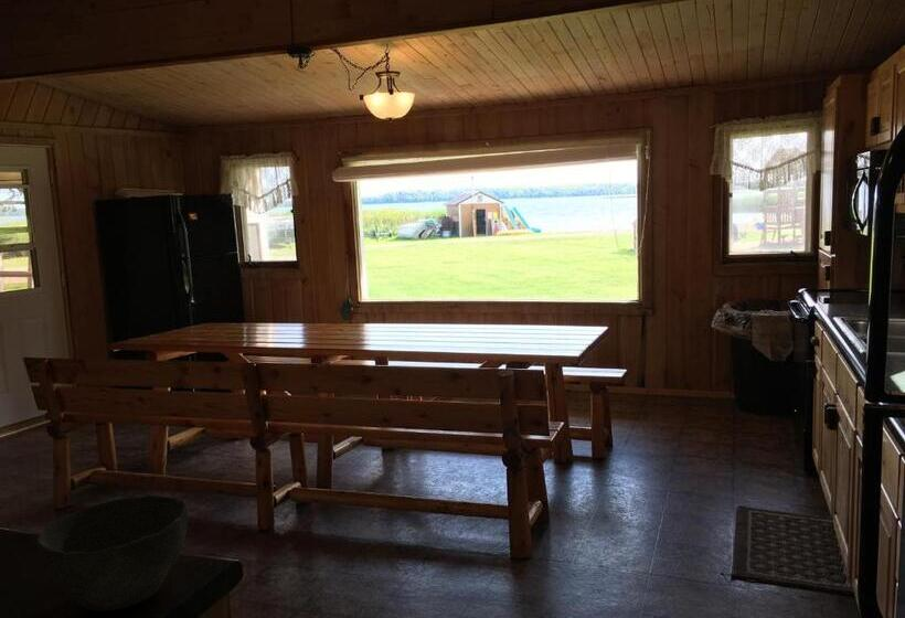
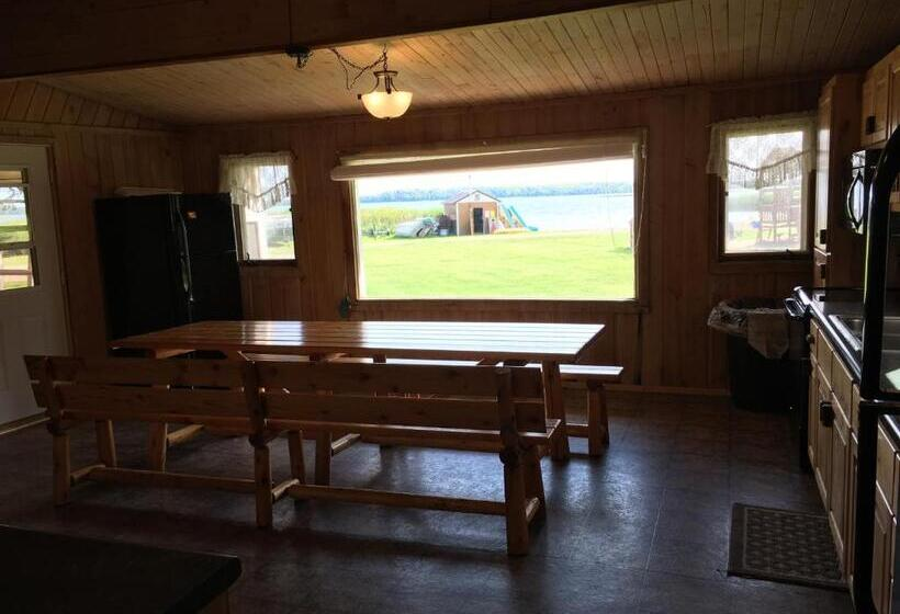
- bowl [35,494,190,612]
